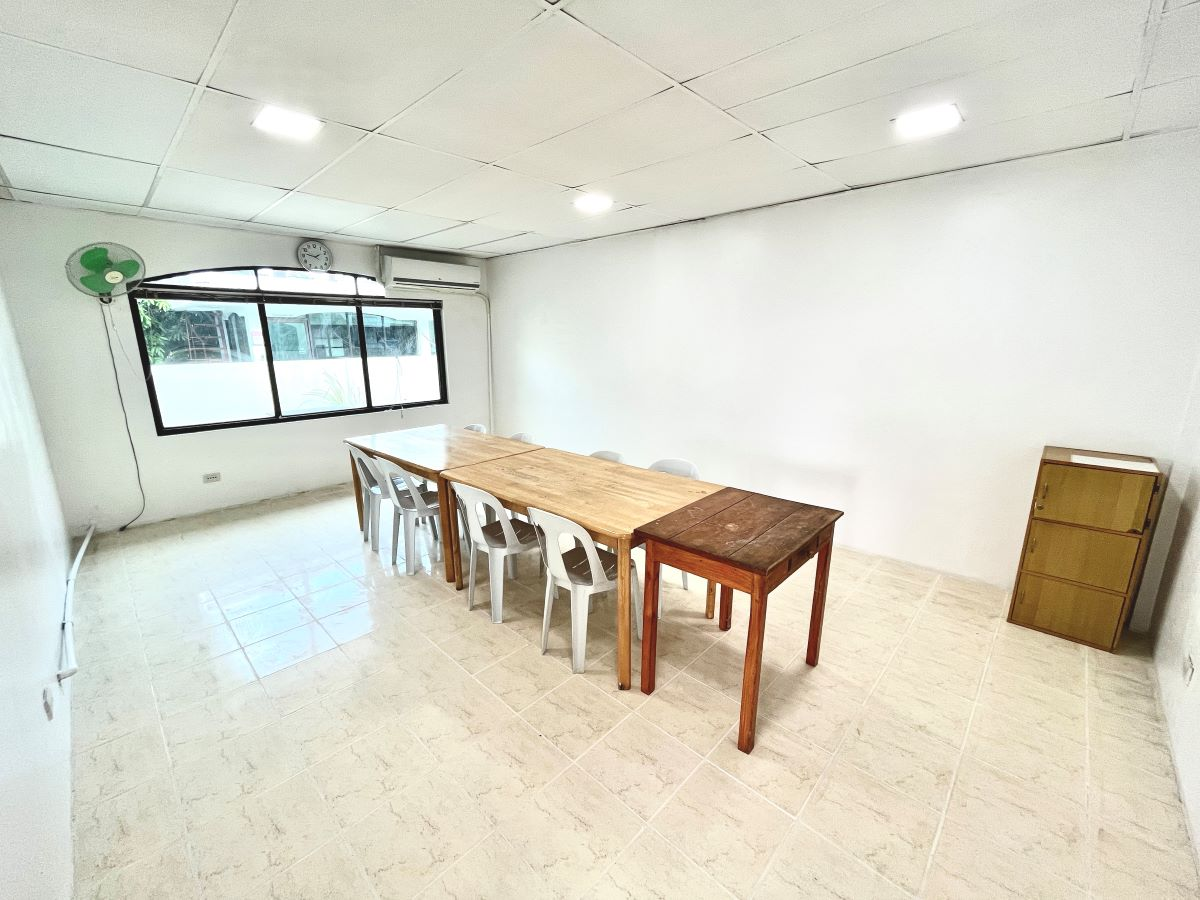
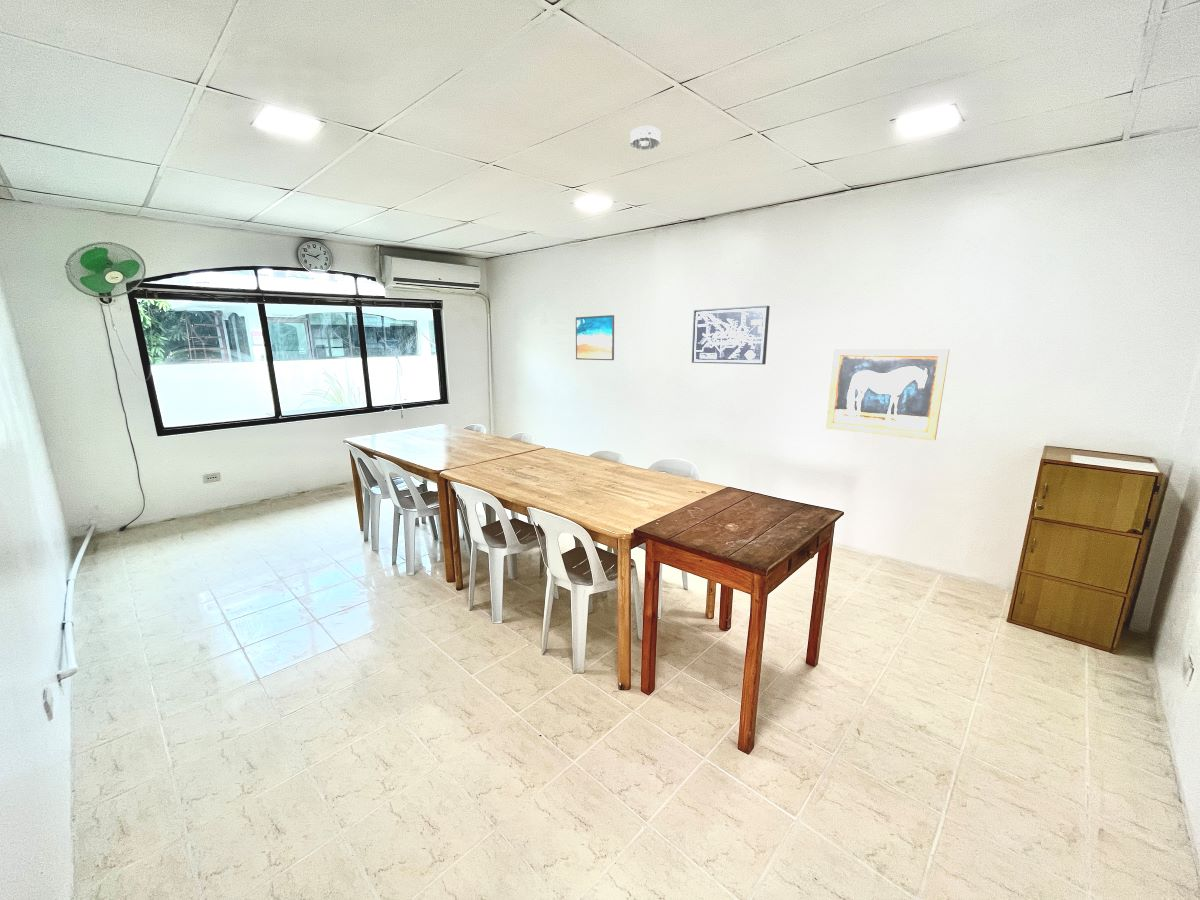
+ wall art [691,305,771,365]
+ wall art [825,348,950,441]
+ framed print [575,314,615,361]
+ smoke detector [629,125,661,151]
